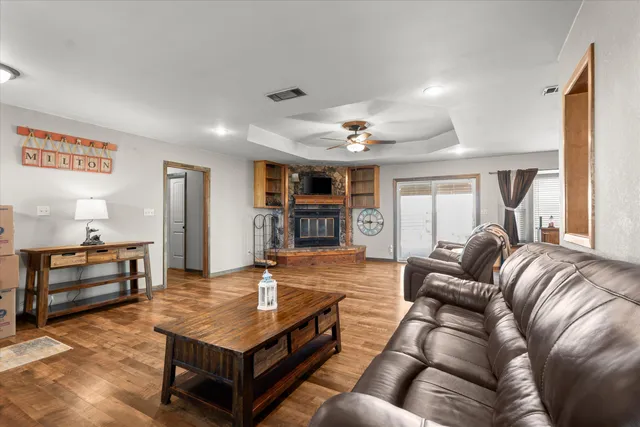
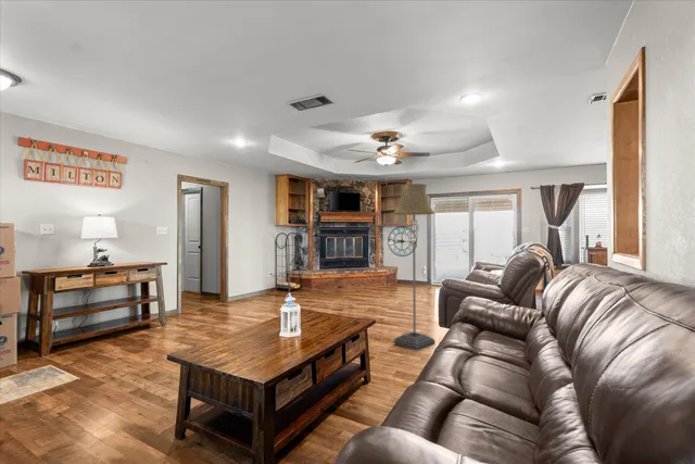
+ floor lamp [392,183,437,352]
